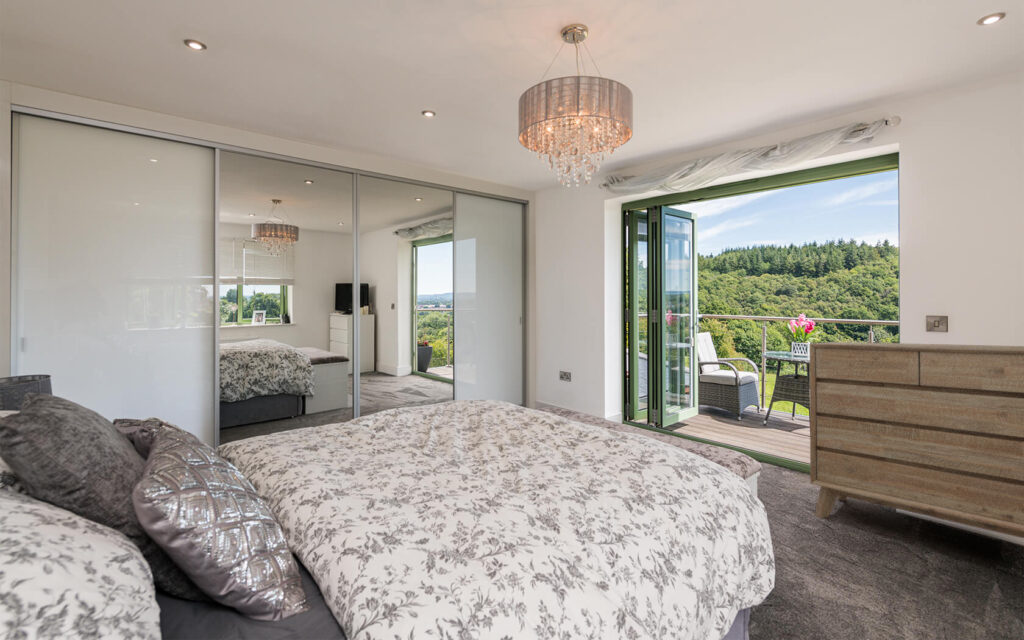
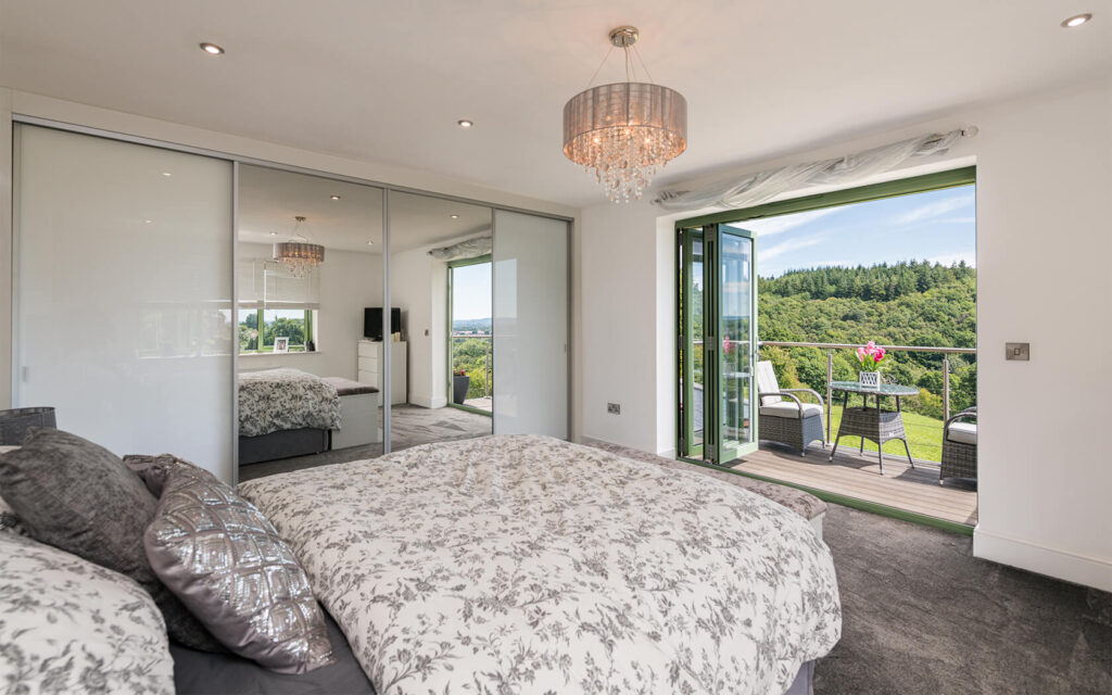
- dresser [808,341,1024,539]
